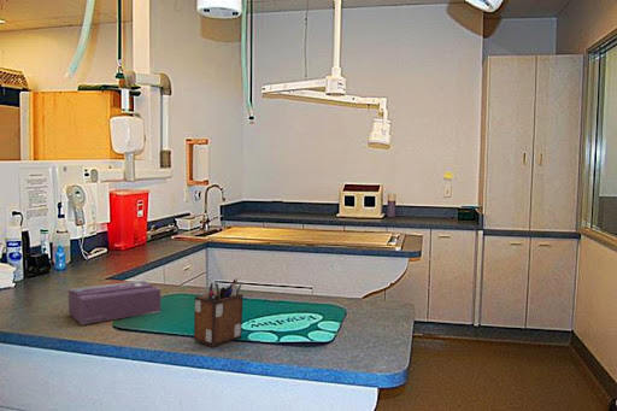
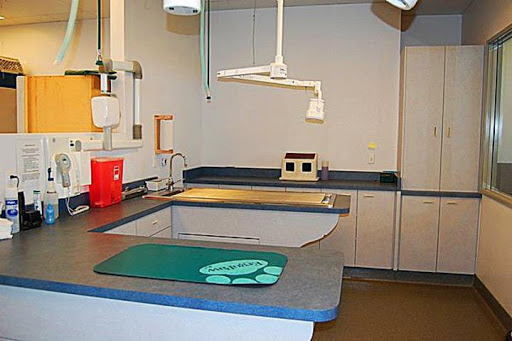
- tissue box [67,280,161,325]
- desk organizer [193,277,245,347]
